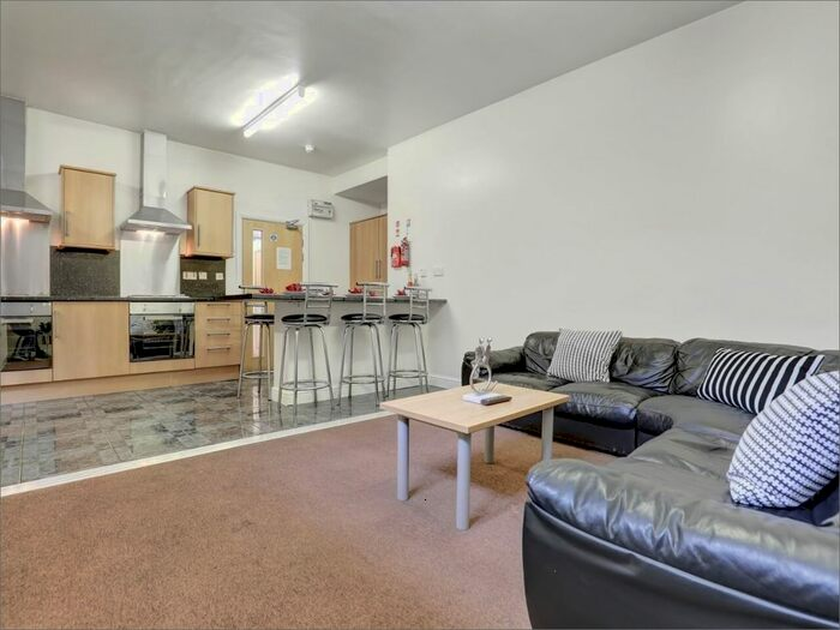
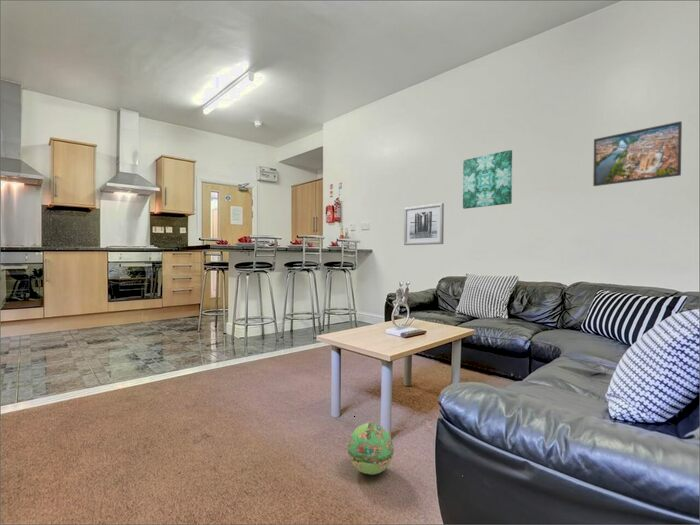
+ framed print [592,120,683,187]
+ ball [347,422,395,476]
+ wall art [403,202,445,246]
+ wall art [462,149,513,210]
